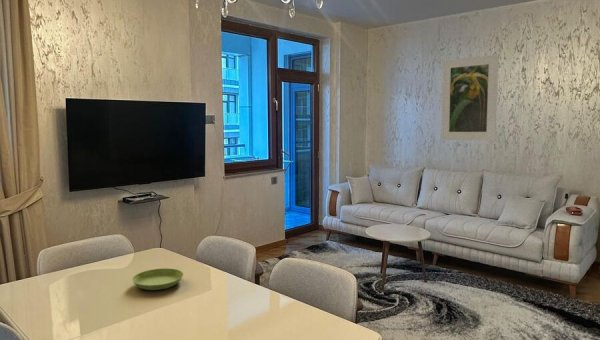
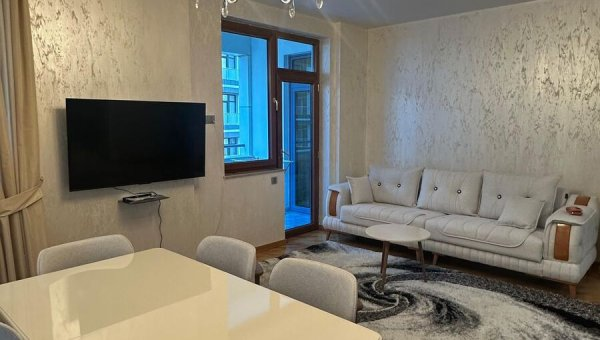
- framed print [440,54,499,141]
- saucer [131,267,184,291]
